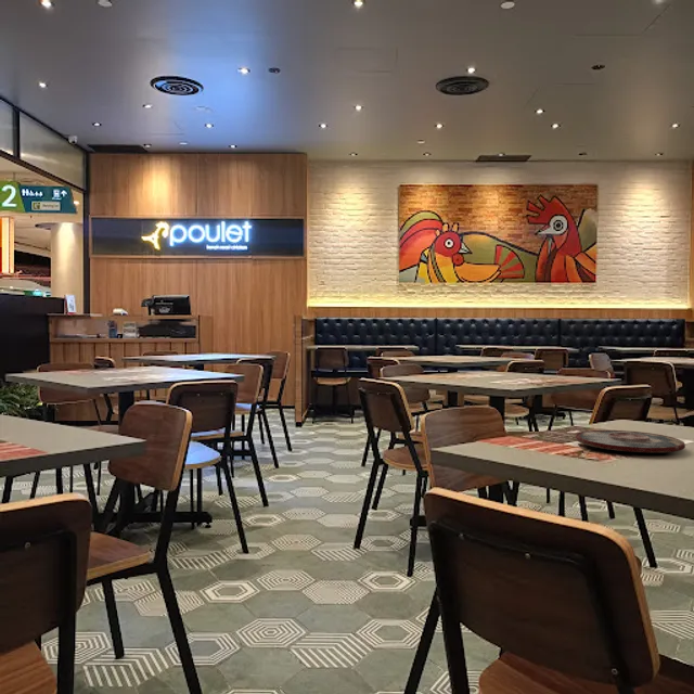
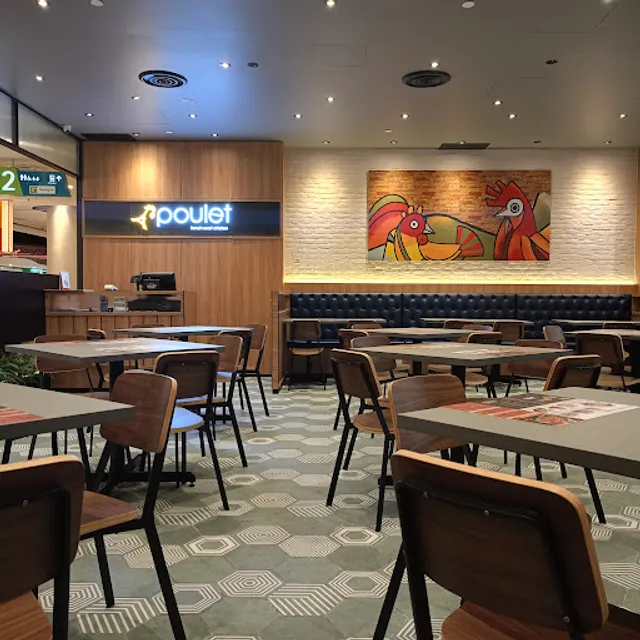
- plate [575,429,686,453]
